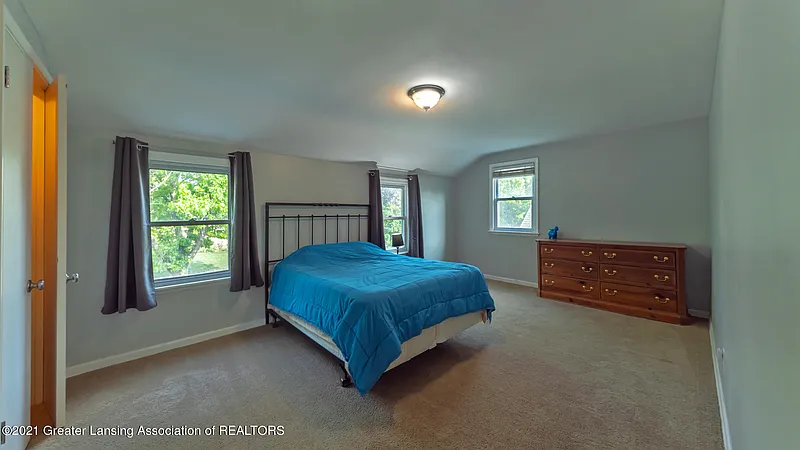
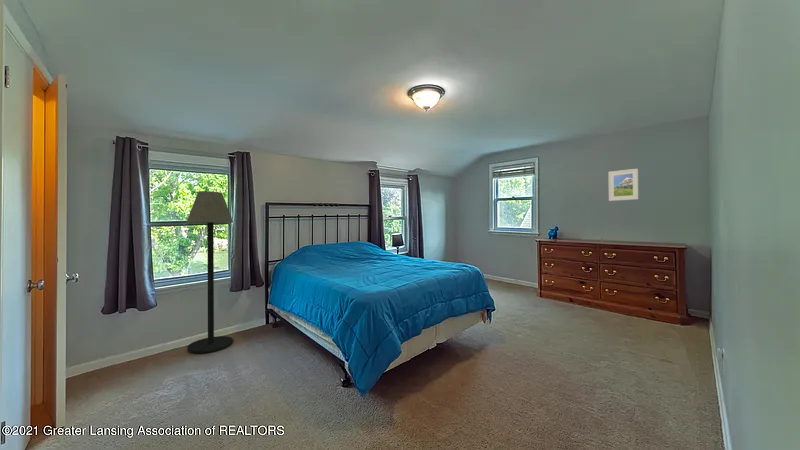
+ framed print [608,168,640,202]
+ floor lamp [185,190,234,354]
